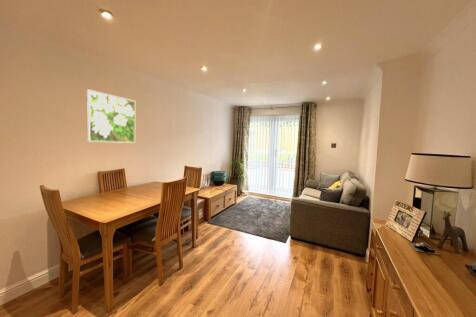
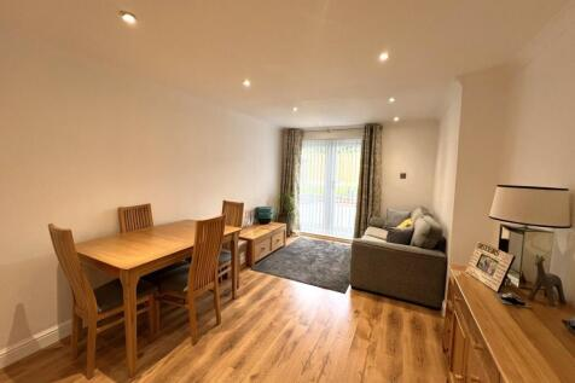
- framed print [86,89,136,144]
